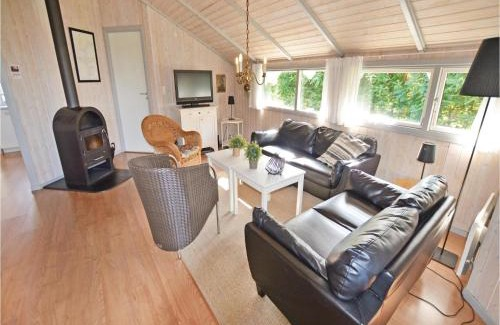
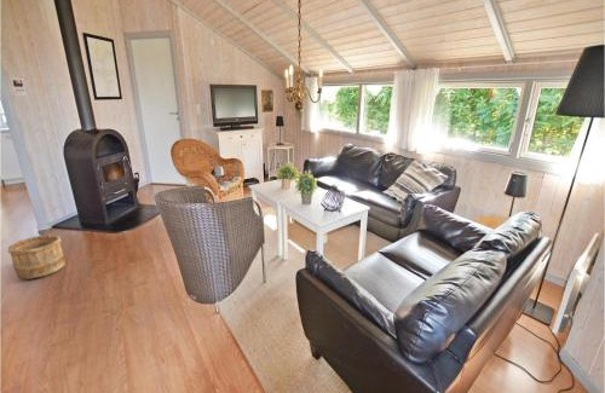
+ wooden bucket [6,233,67,281]
